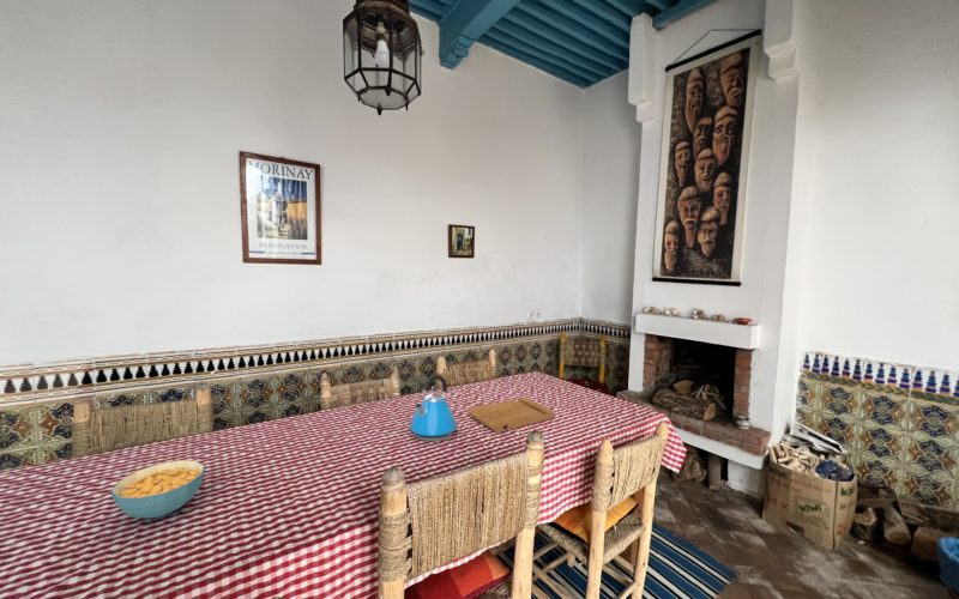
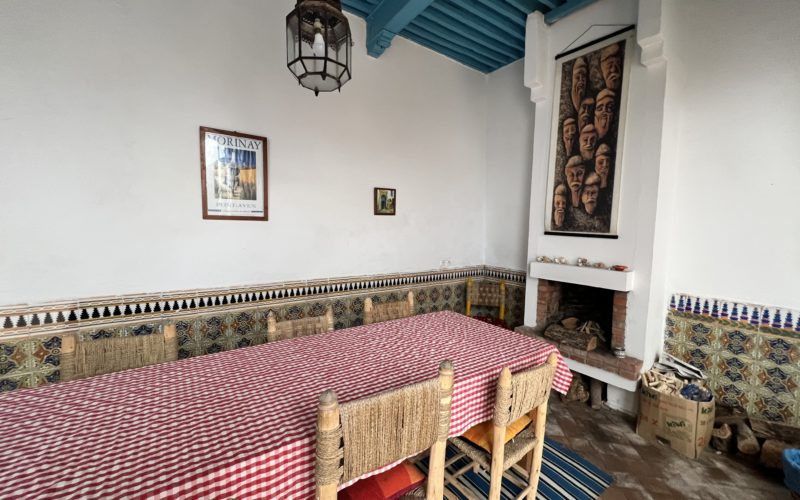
- kettle [409,374,458,442]
- cereal bowl [110,459,206,519]
- cutting board [468,397,555,434]
